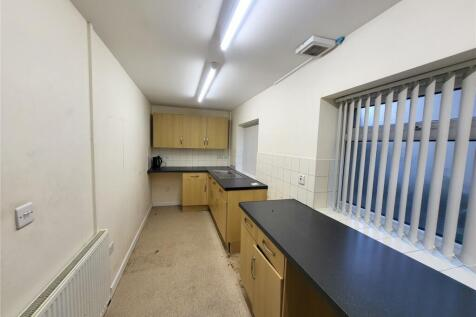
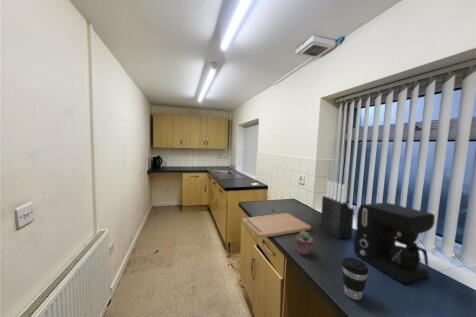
+ cutting board [241,212,312,239]
+ potted succulent [295,231,314,256]
+ knife block [319,180,355,240]
+ coffee maker [353,202,436,284]
+ coffee cup [341,257,370,301]
